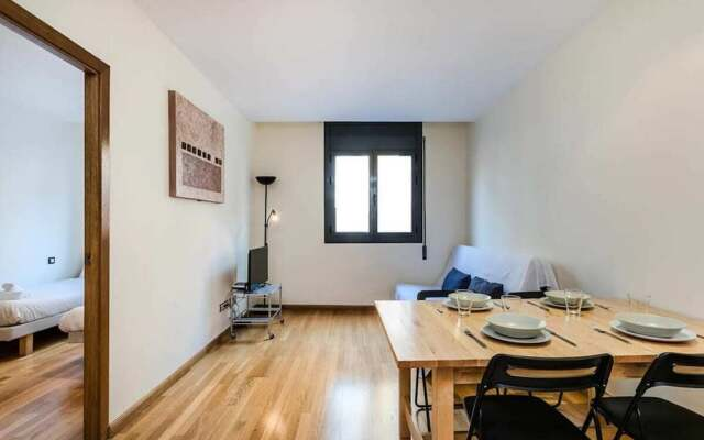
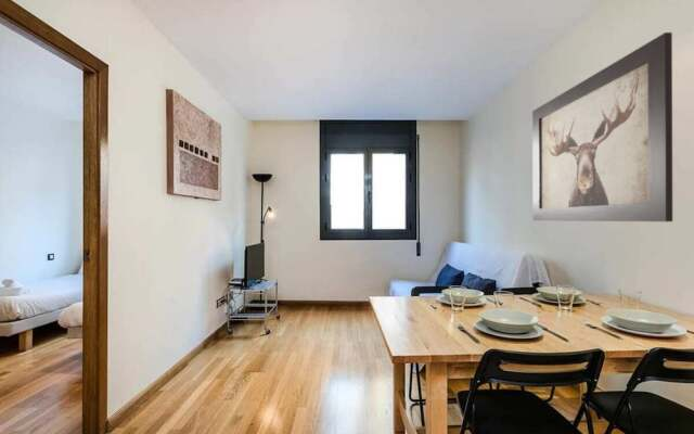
+ wall art [531,31,673,222]
